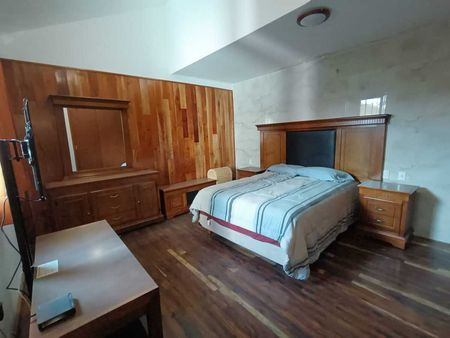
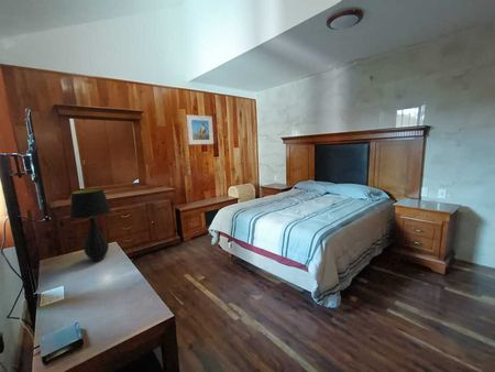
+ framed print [185,113,215,145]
+ table lamp [69,187,112,262]
